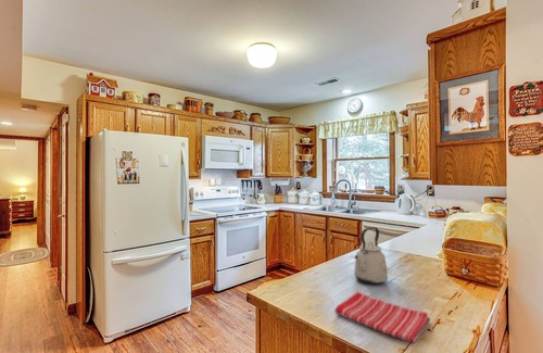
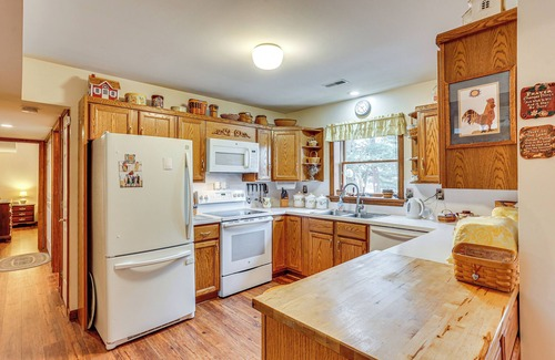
- dish towel [333,290,431,344]
- kettle [353,226,389,285]
